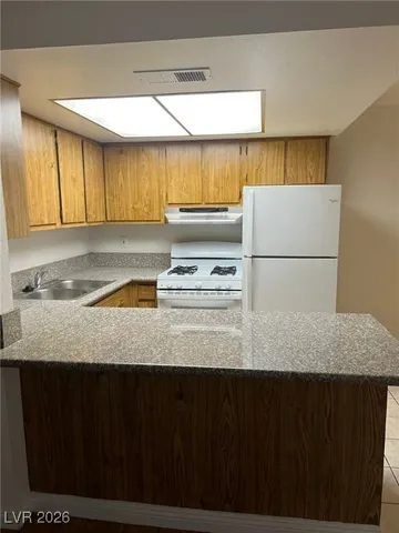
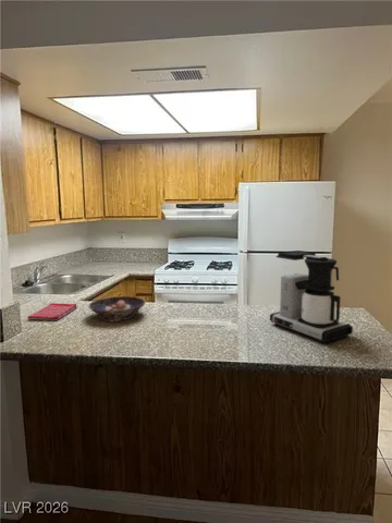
+ bowl [88,295,147,323]
+ dish towel [26,302,78,321]
+ coffee maker [269,250,354,343]
